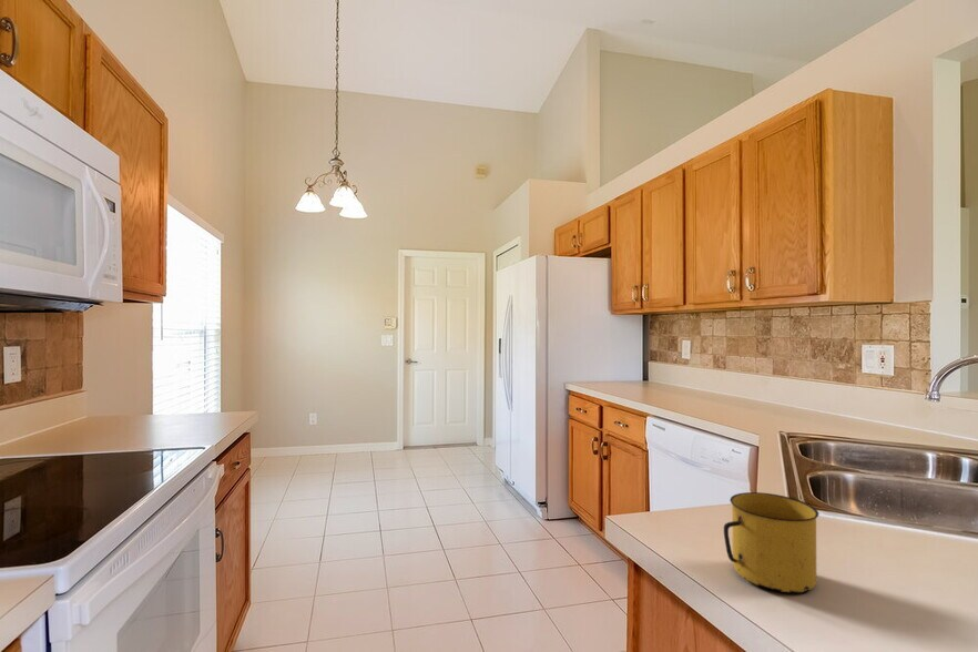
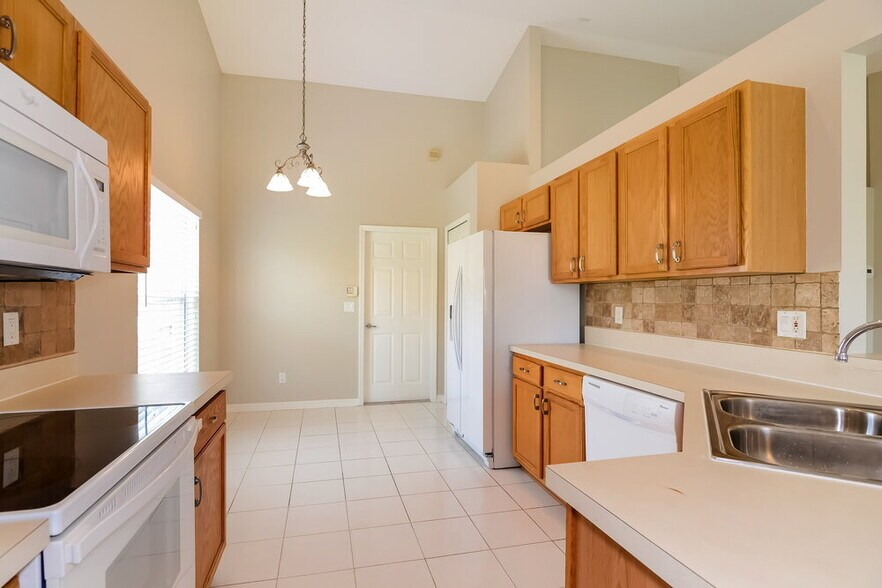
- mug [723,491,819,593]
